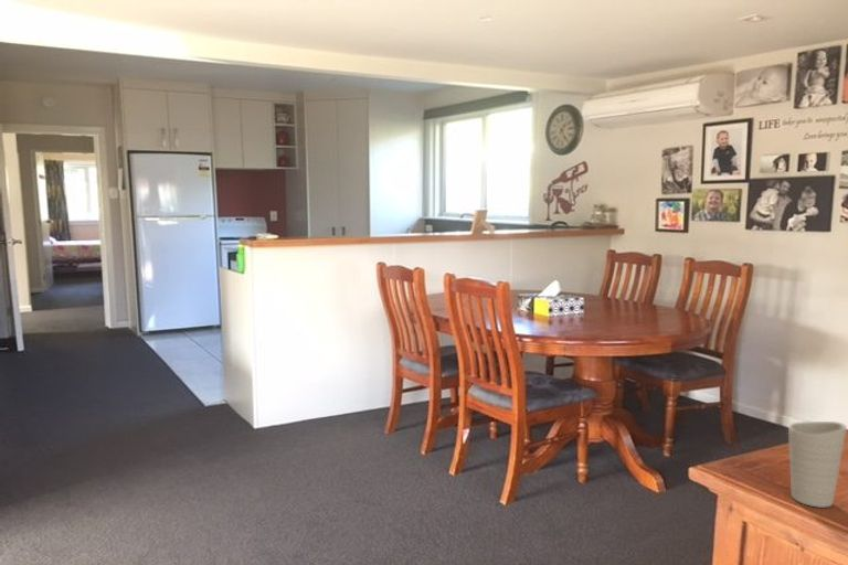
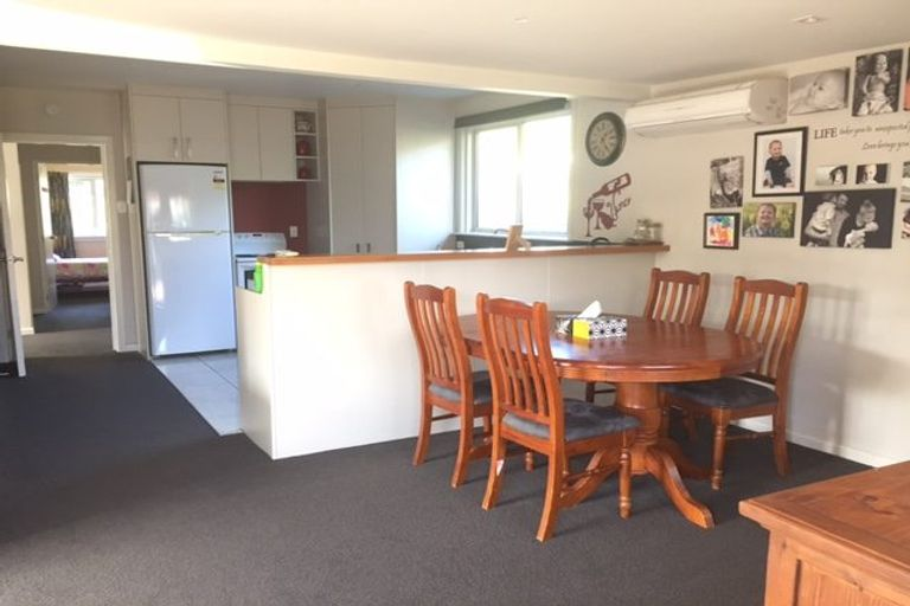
- cup [787,420,848,509]
